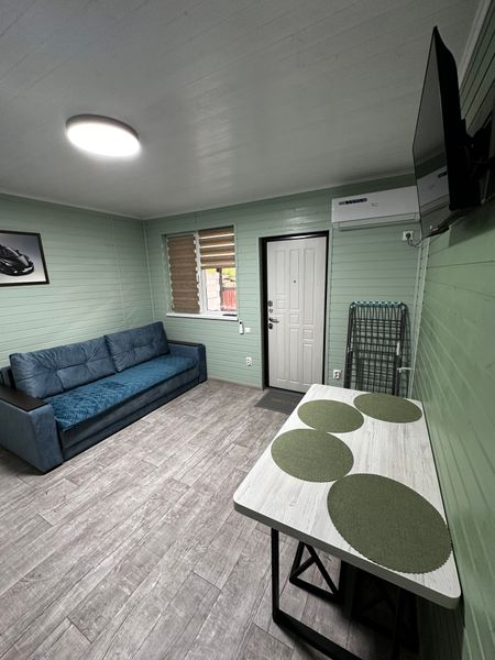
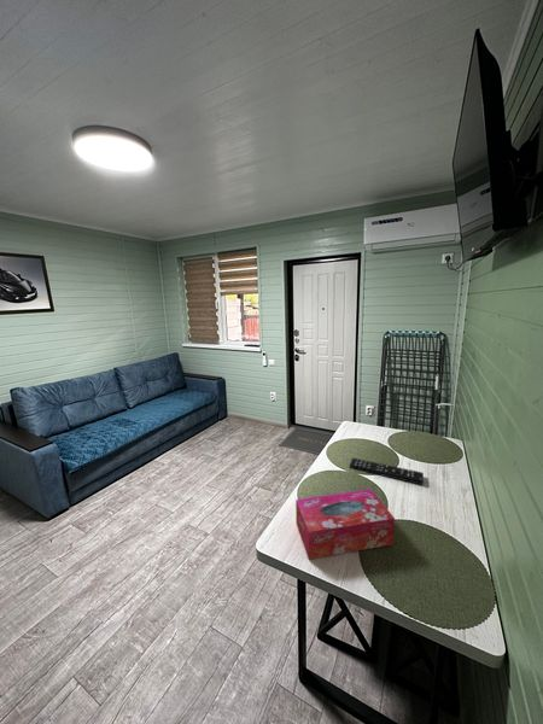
+ remote control [349,457,425,486]
+ tissue box [294,489,396,560]
